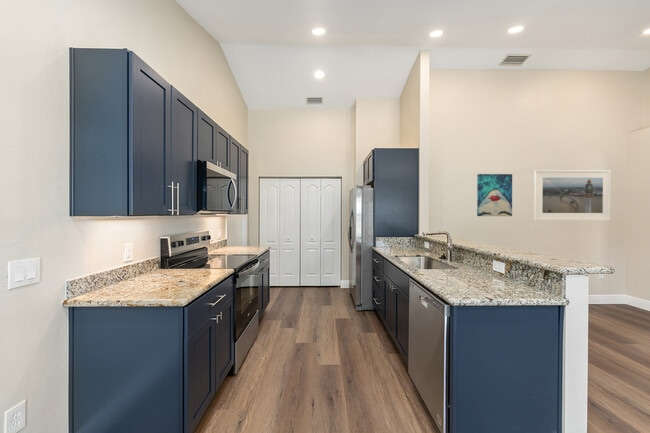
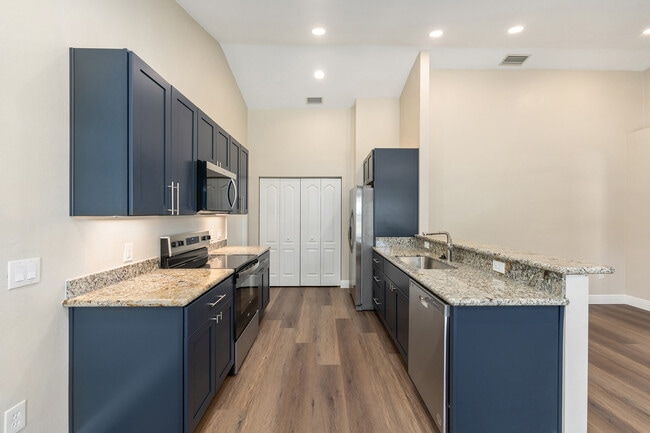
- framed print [533,169,612,221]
- wall art [476,173,513,217]
